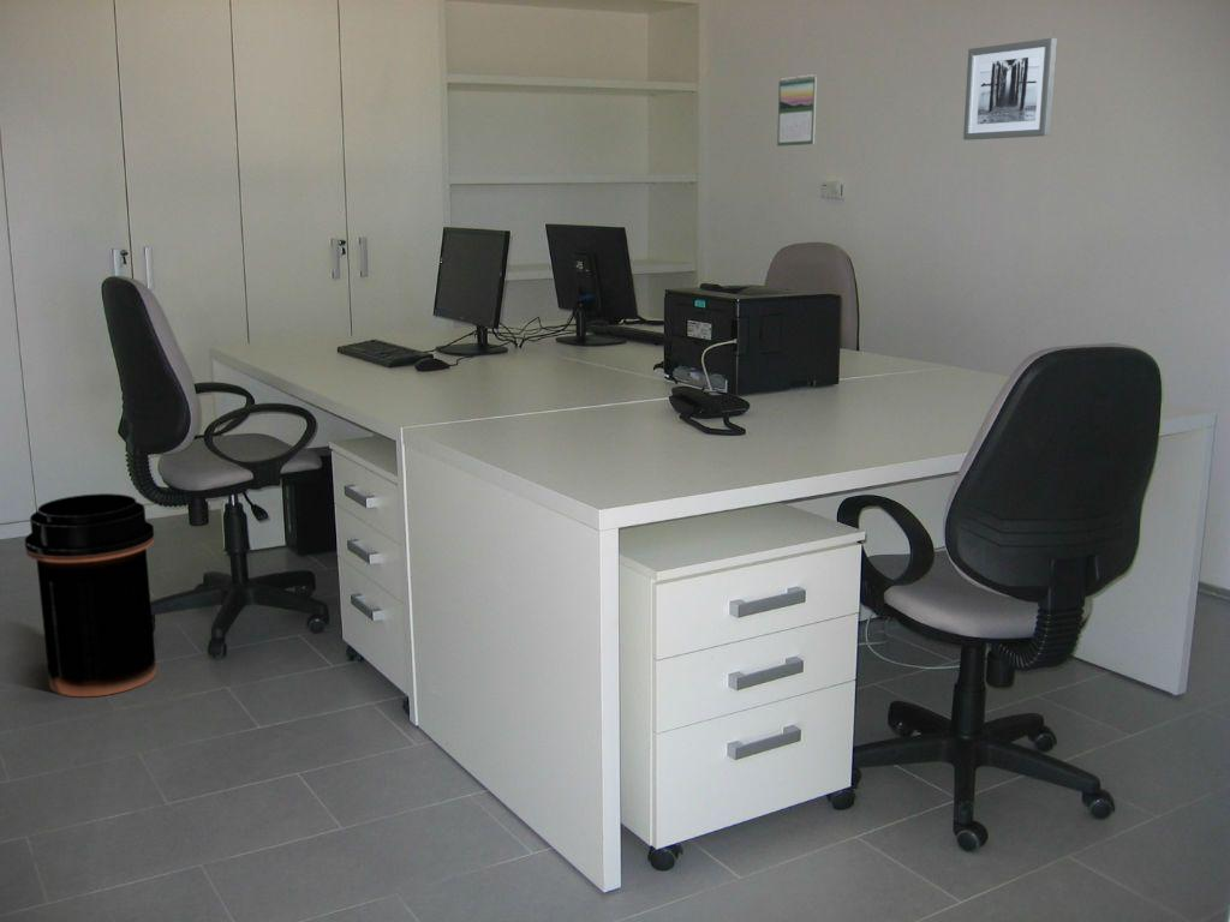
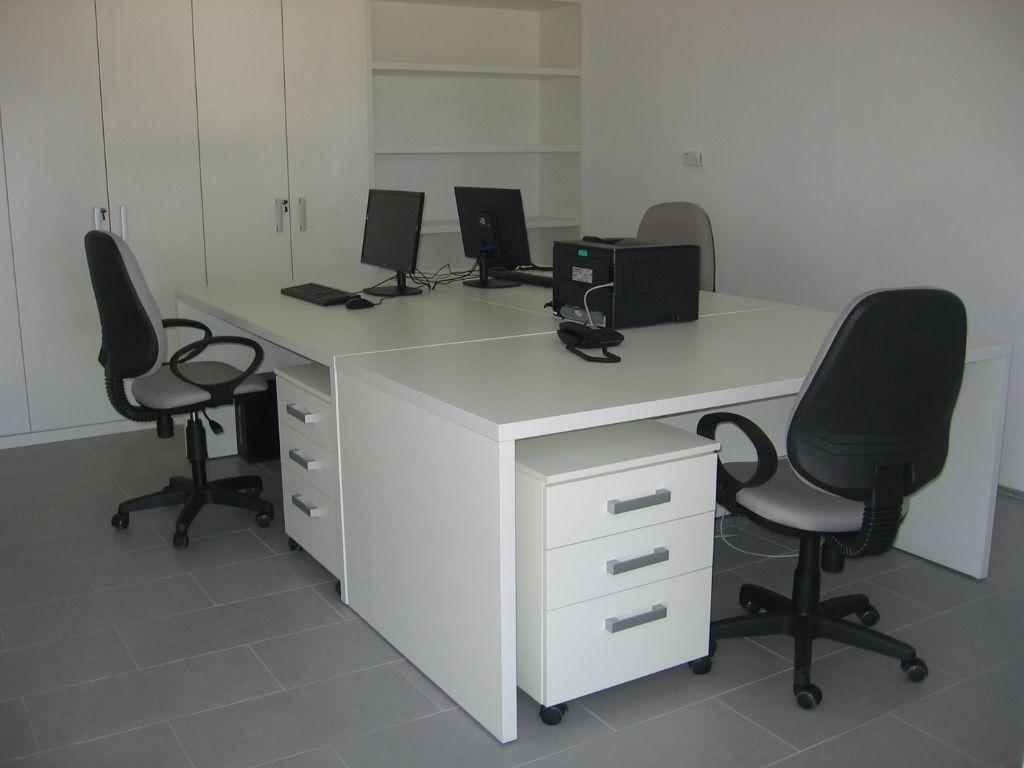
- calendar [776,73,818,148]
- wall art [962,37,1058,140]
- trash can [24,492,157,698]
